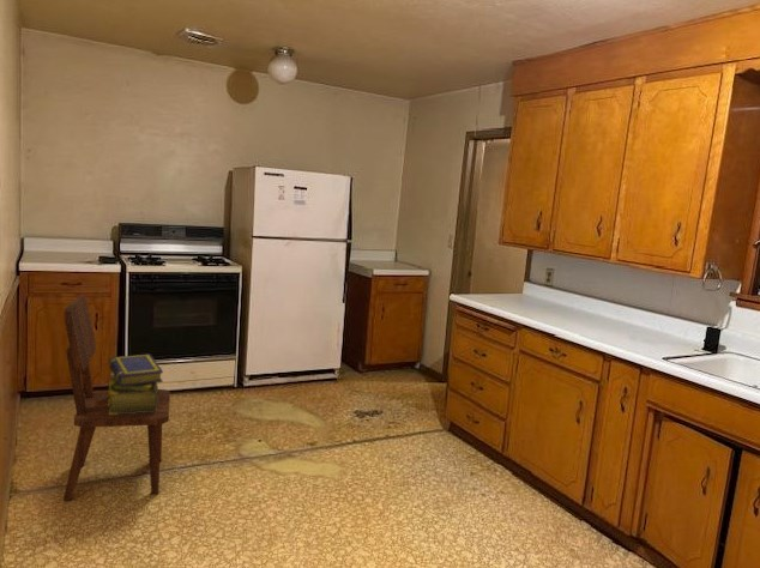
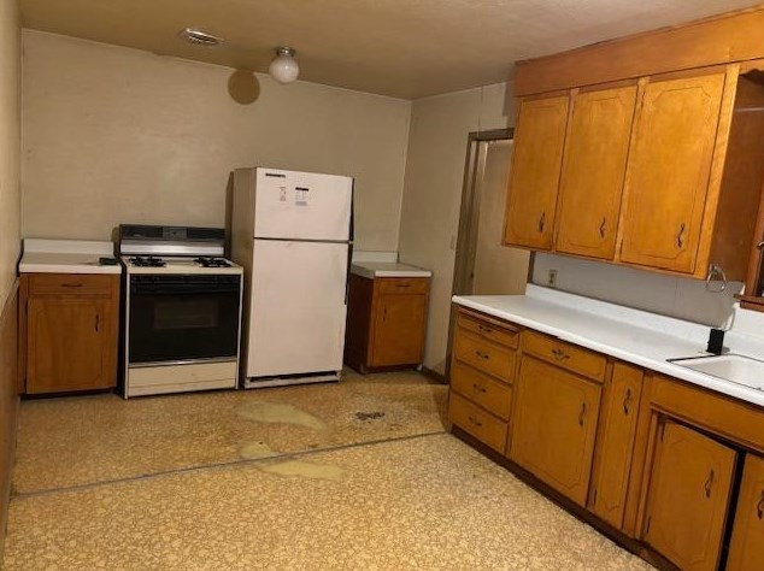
- dining chair [62,295,171,501]
- stack of books [108,352,164,415]
